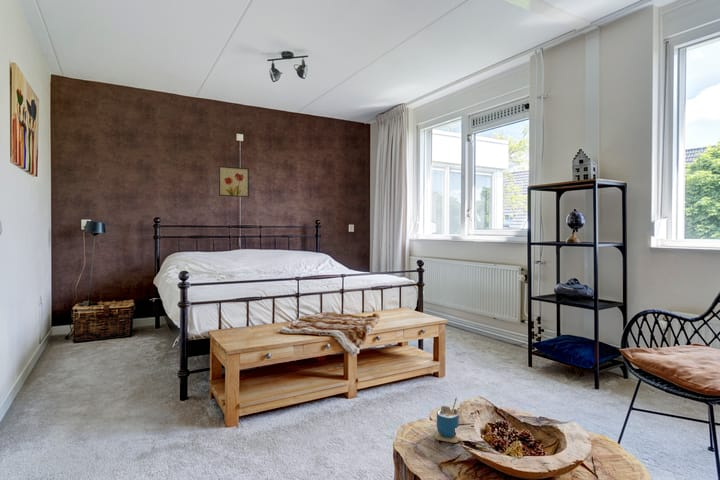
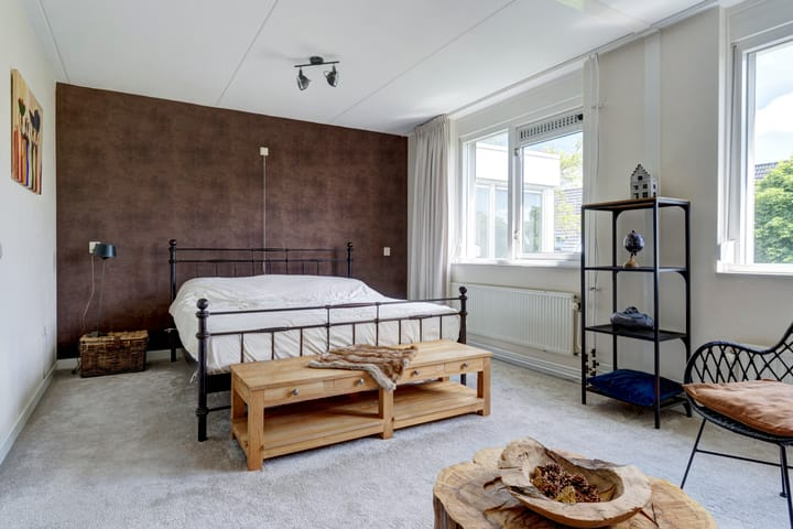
- cup [434,397,460,444]
- wall art [218,165,250,198]
